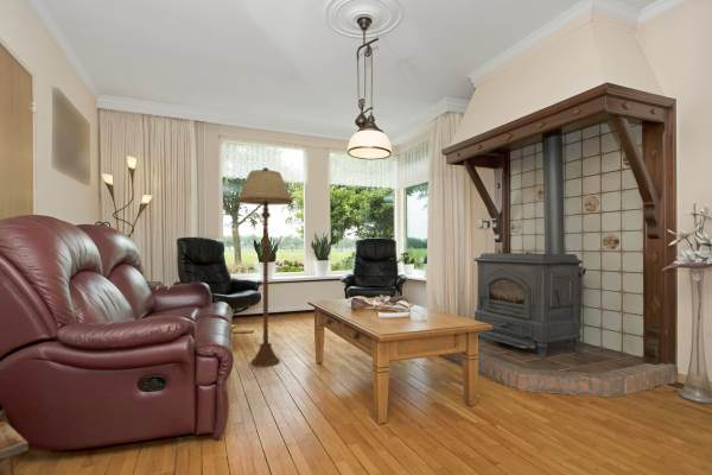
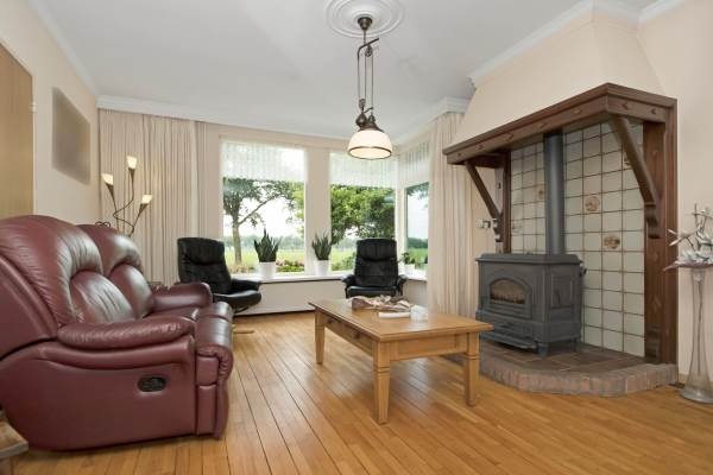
- floor lamp [235,166,294,368]
